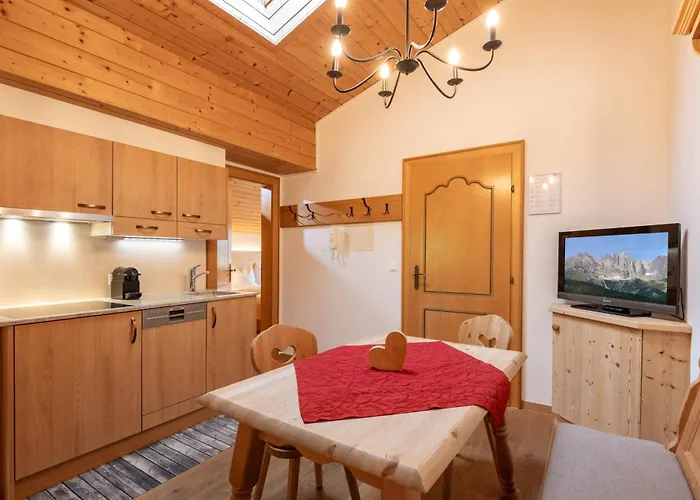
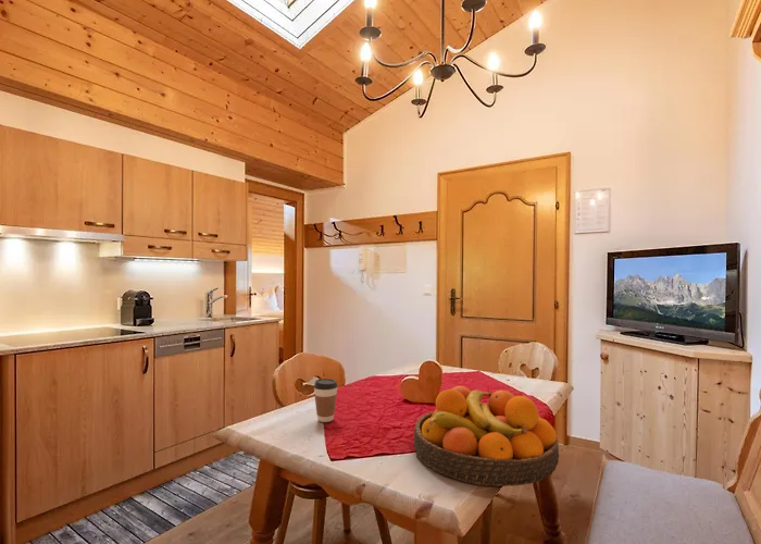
+ coffee cup [313,378,339,423]
+ fruit bowl [413,385,560,487]
